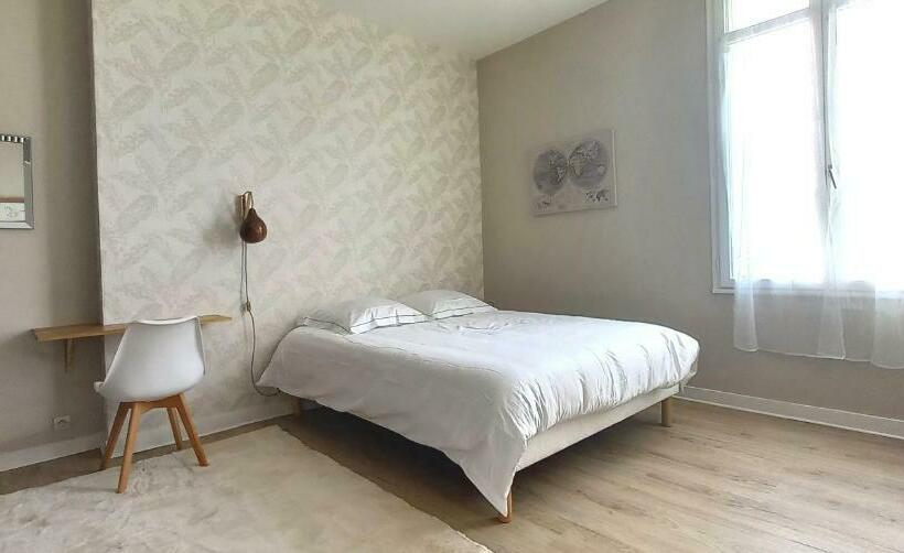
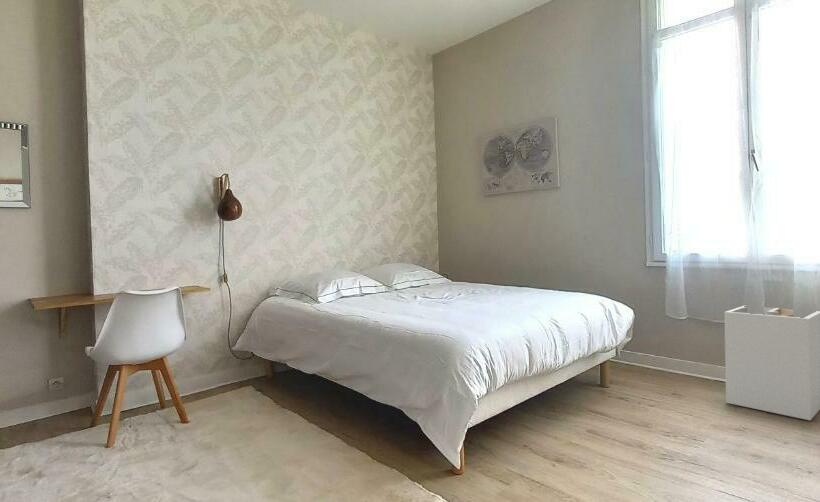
+ laundry hamper [723,305,820,421]
